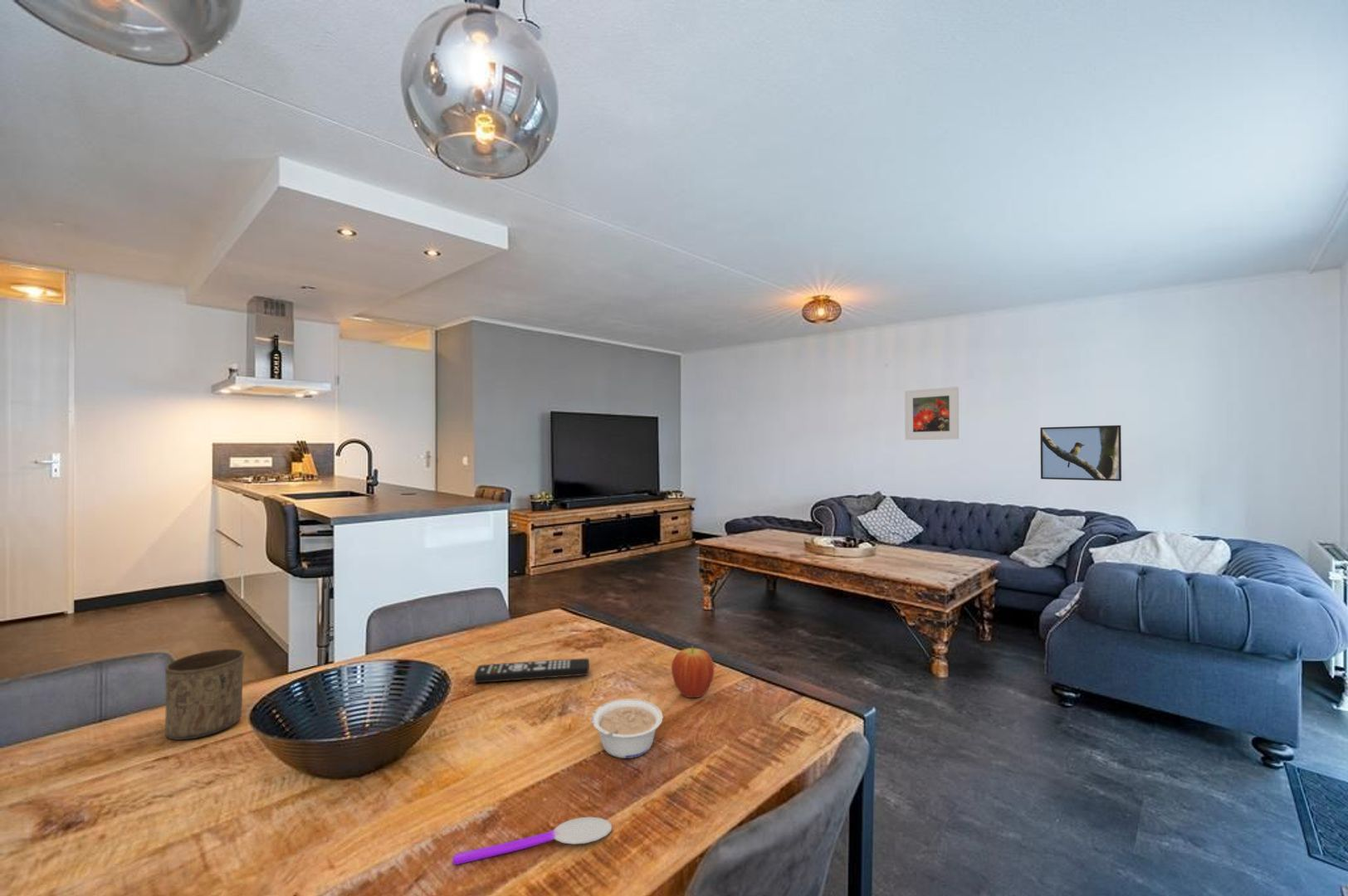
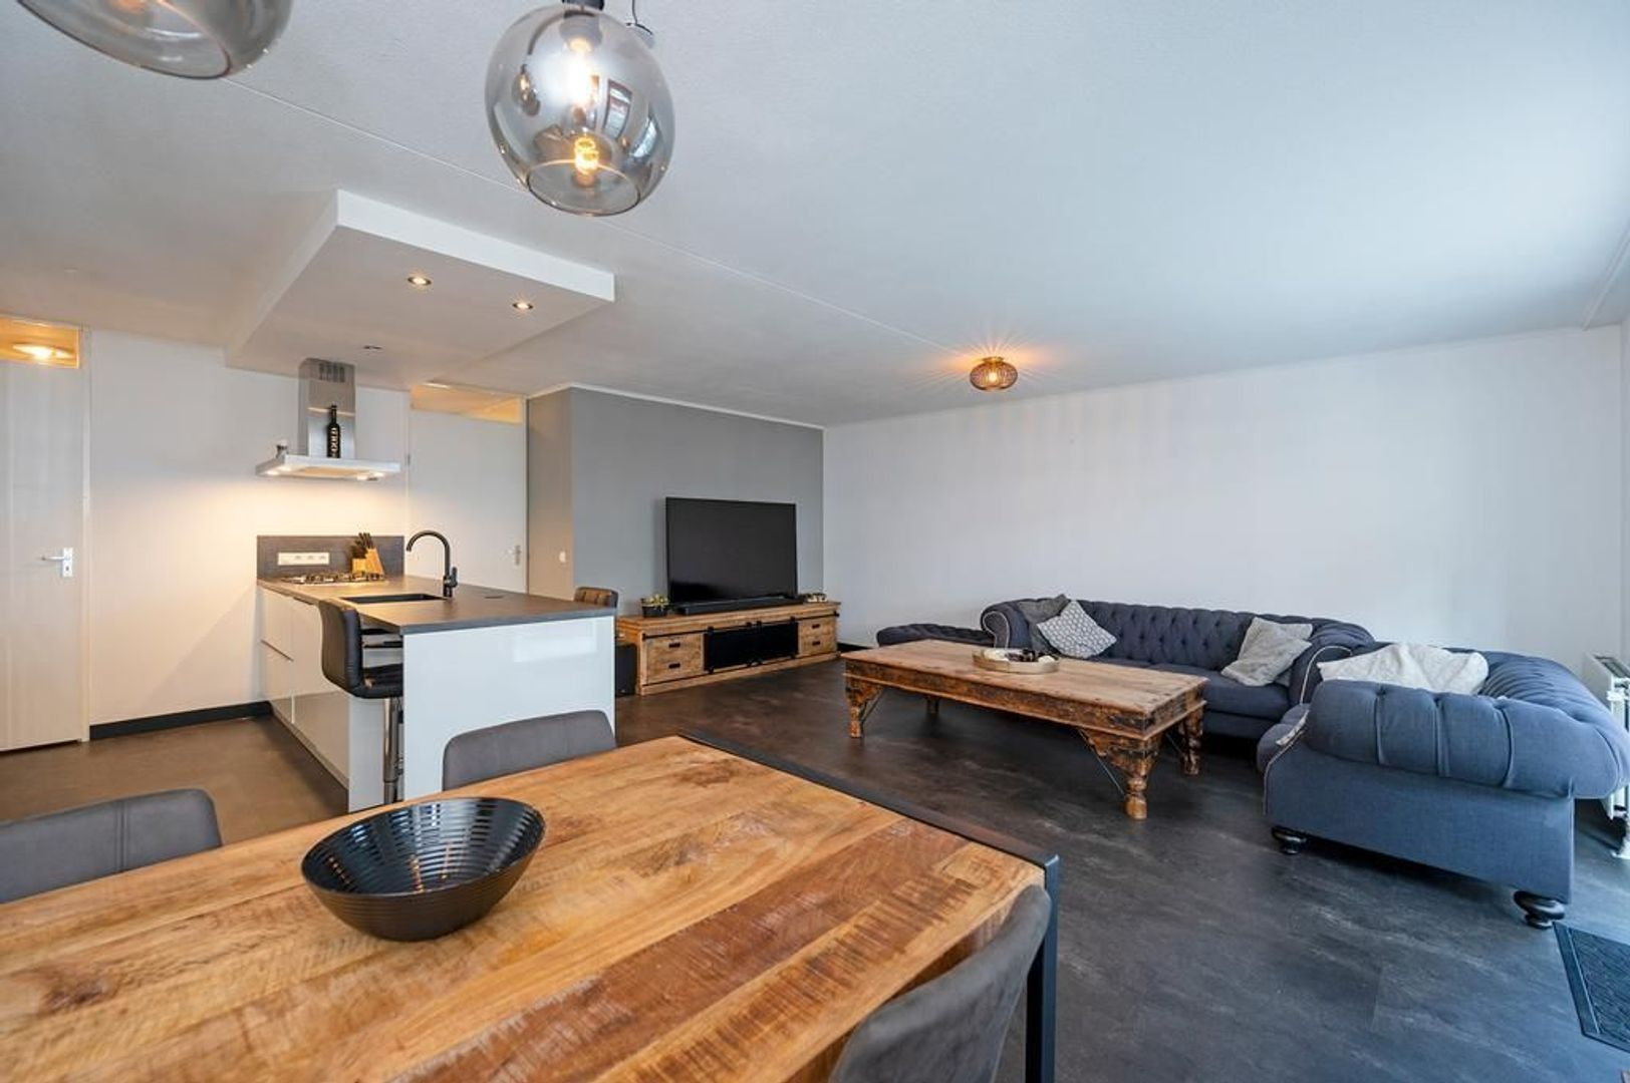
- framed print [904,386,960,441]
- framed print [1039,425,1122,482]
- spoon [452,816,613,865]
- cup [164,648,246,741]
- legume [591,698,664,759]
- fruit [671,645,715,699]
- remote control [473,658,590,684]
